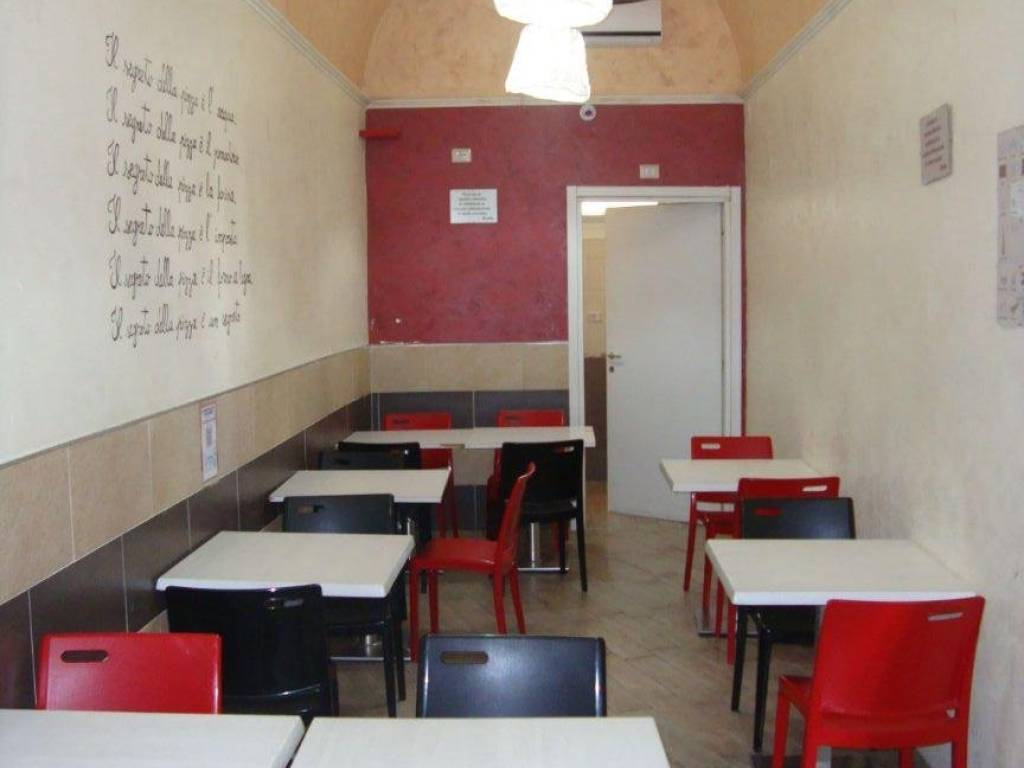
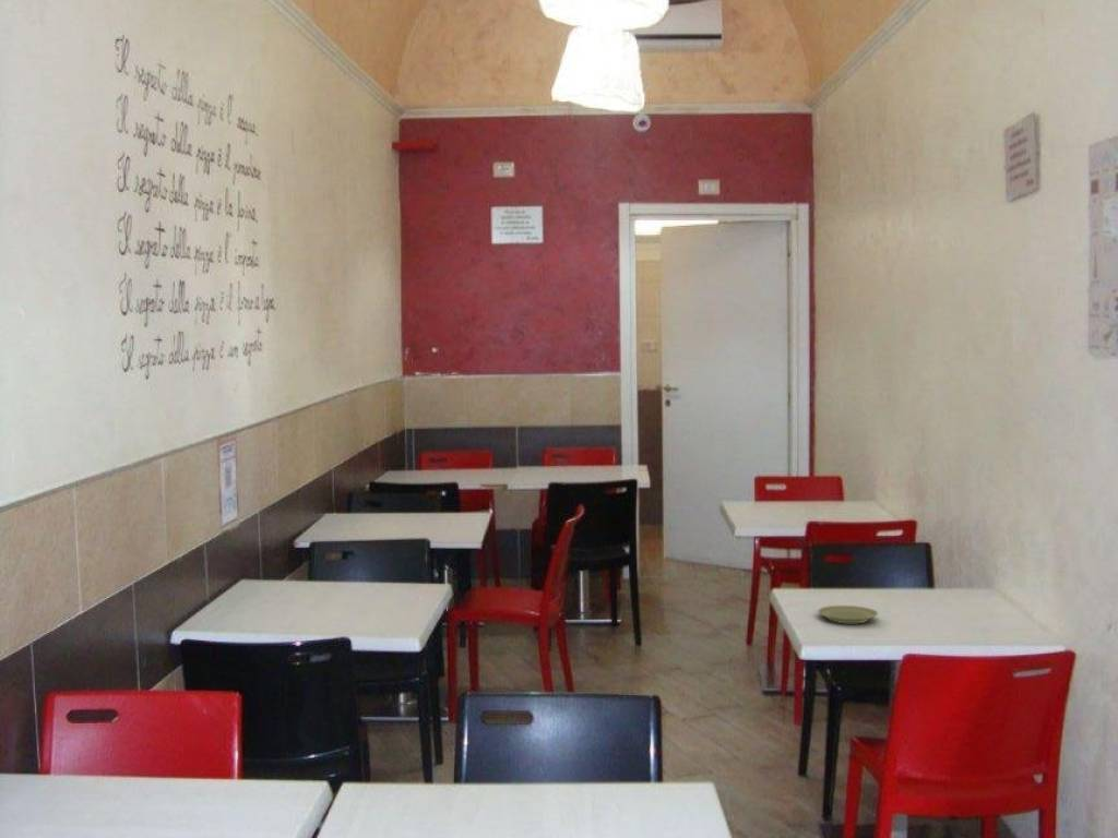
+ plate [817,604,879,624]
